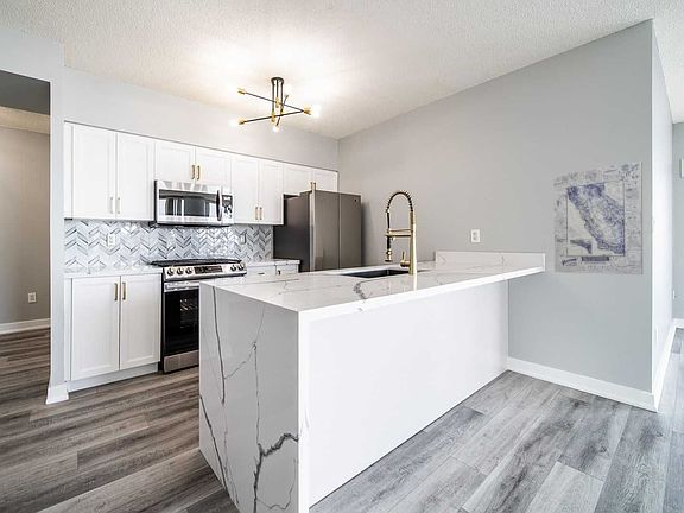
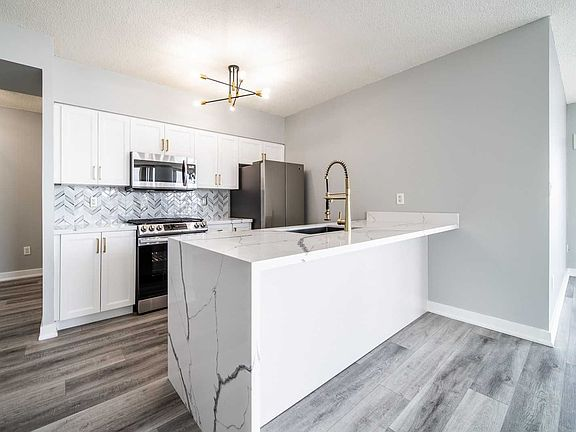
- wall art [553,159,644,276]
